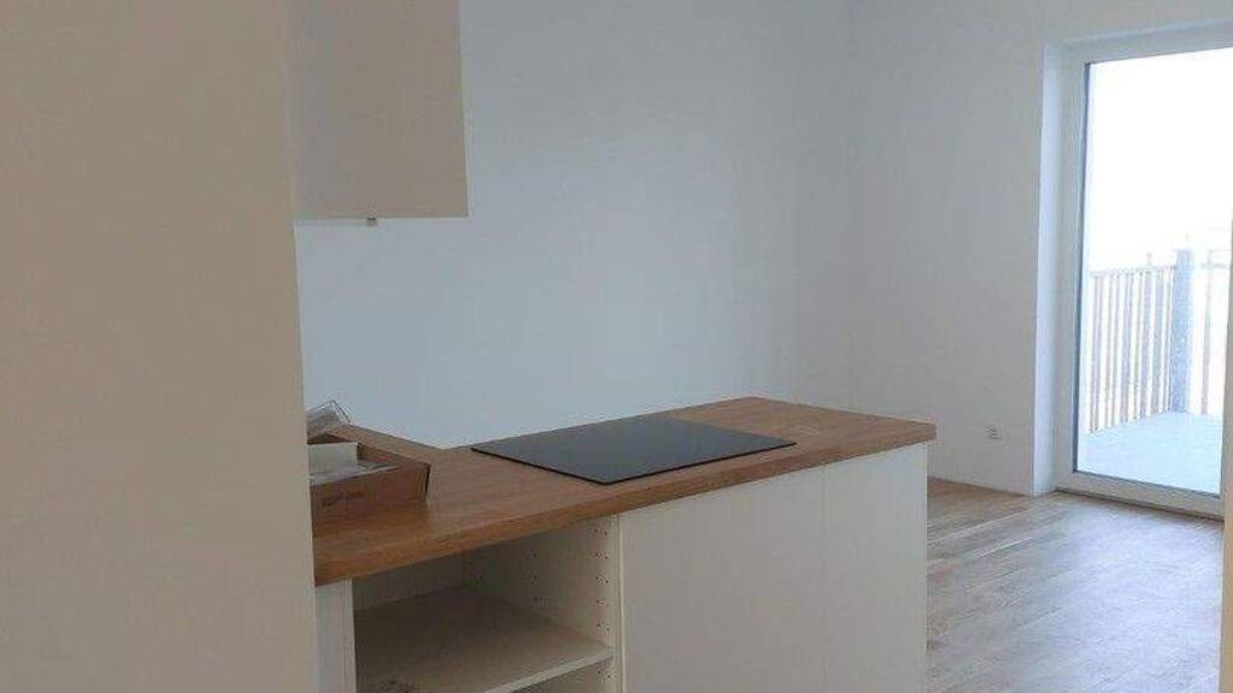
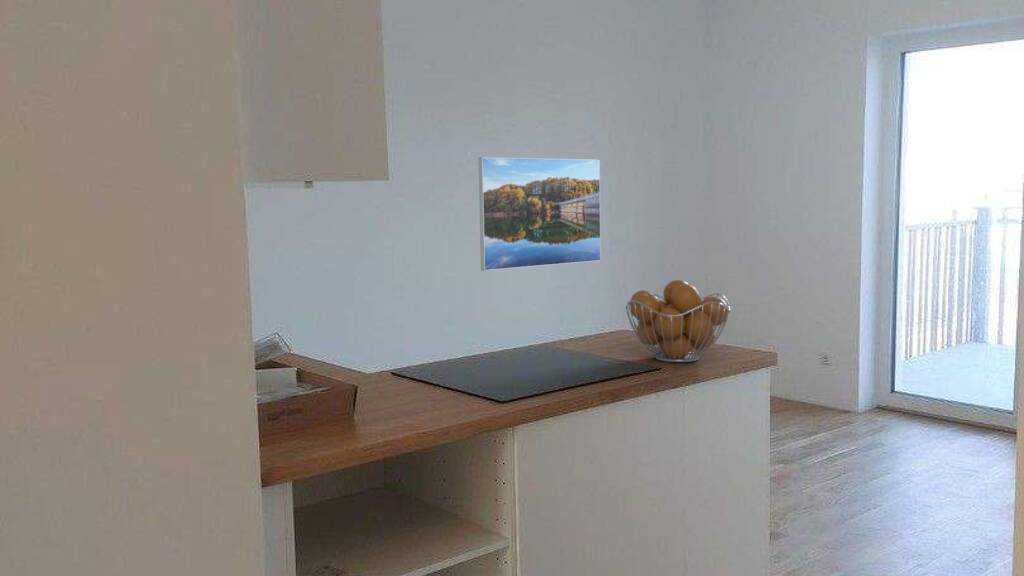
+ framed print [477,156,602,271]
+ fruit basket [625,279,731,363]
